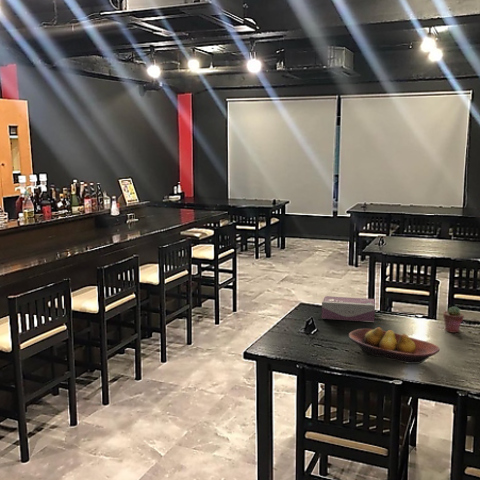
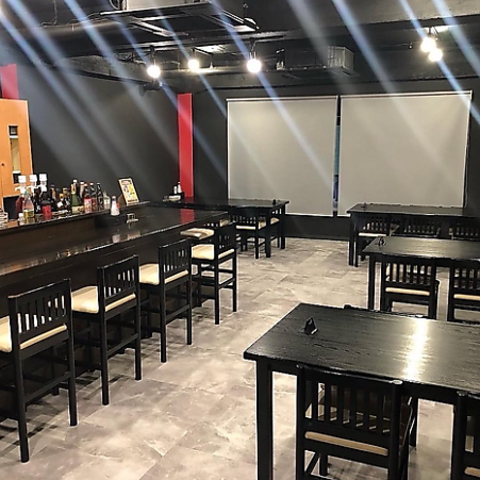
- potted succulent [442,305,465,334]
- fruit bowl [348,327,440,365]
- tissue box [321,295,376,323]
